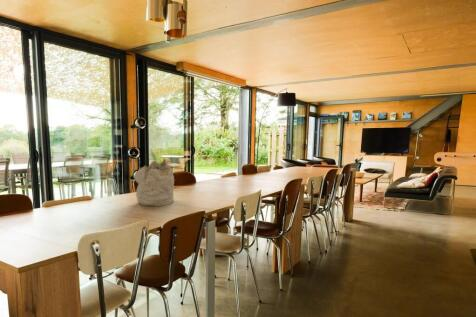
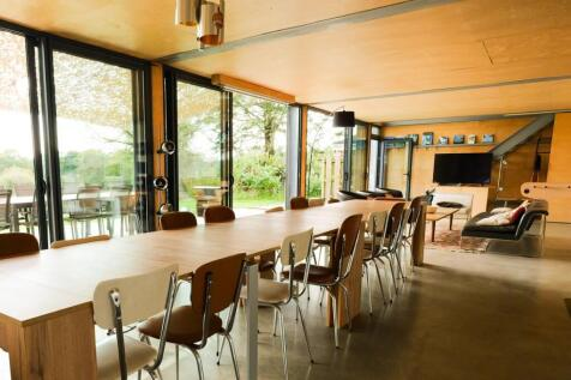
- mineral sample [133,157,175,207]
